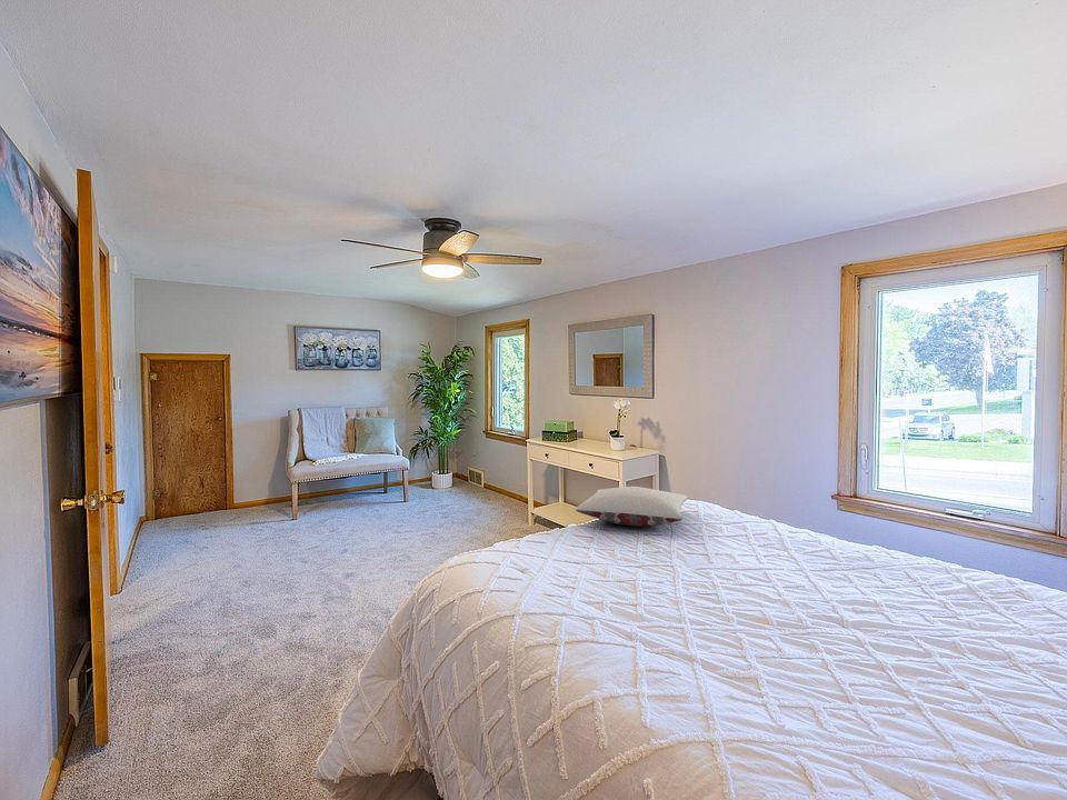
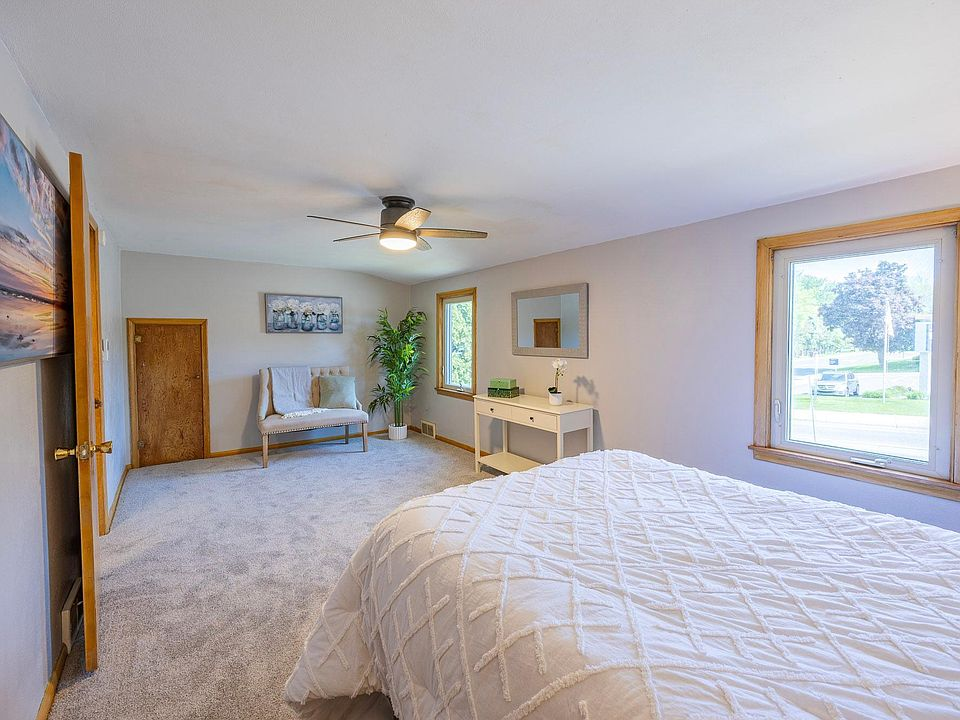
- pillow [575,486,689,527]
